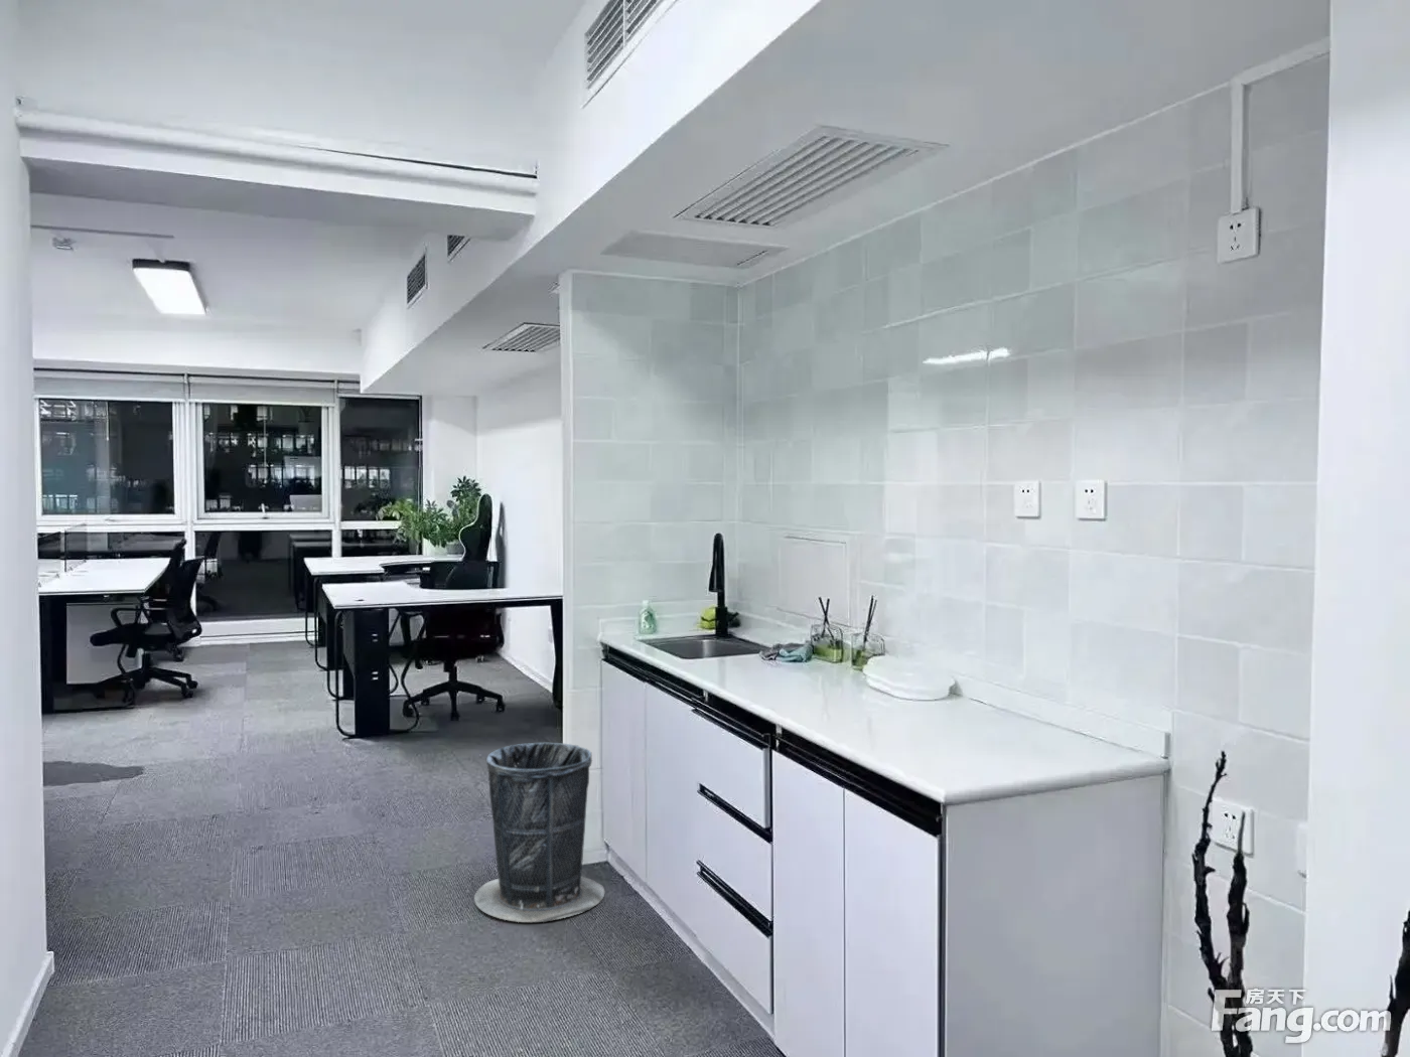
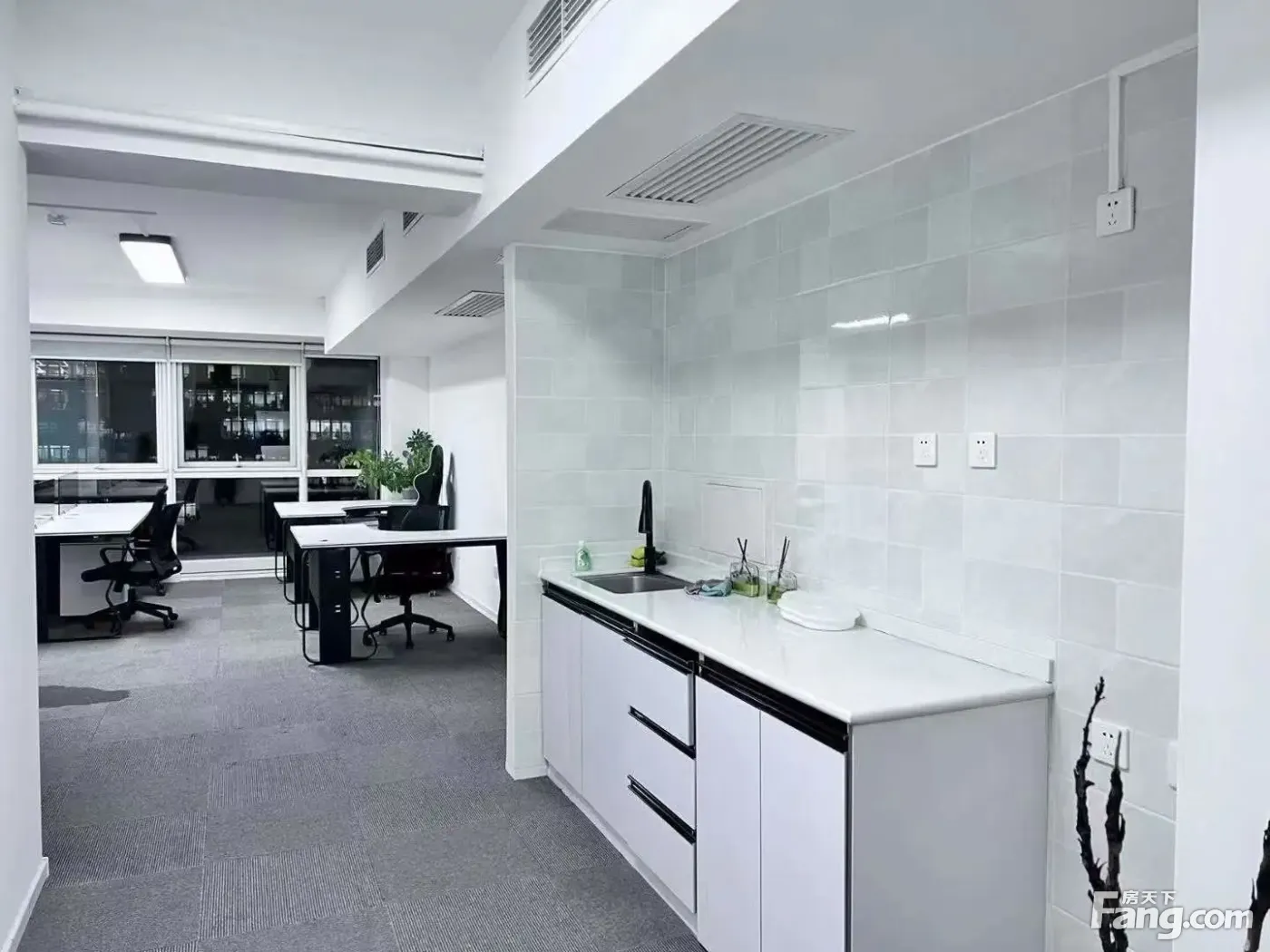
- trash can [473,742,605,923]
